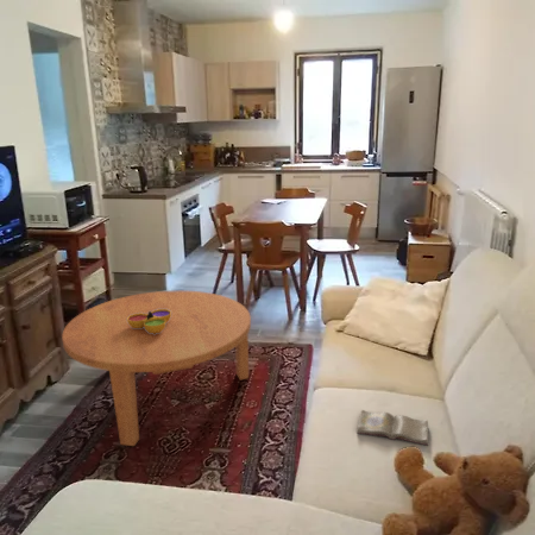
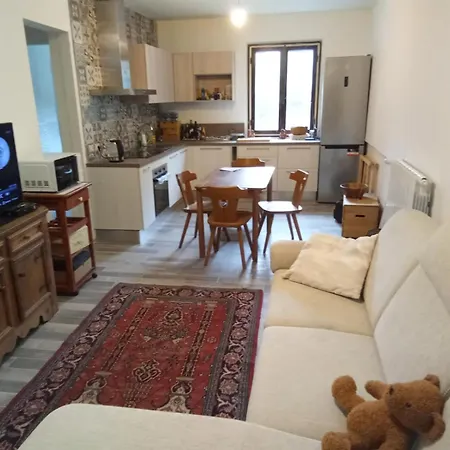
- diary [355,409,429,447]
- decorative bowl [127,309,171,334]
- coffee table [61,290,252,447]
